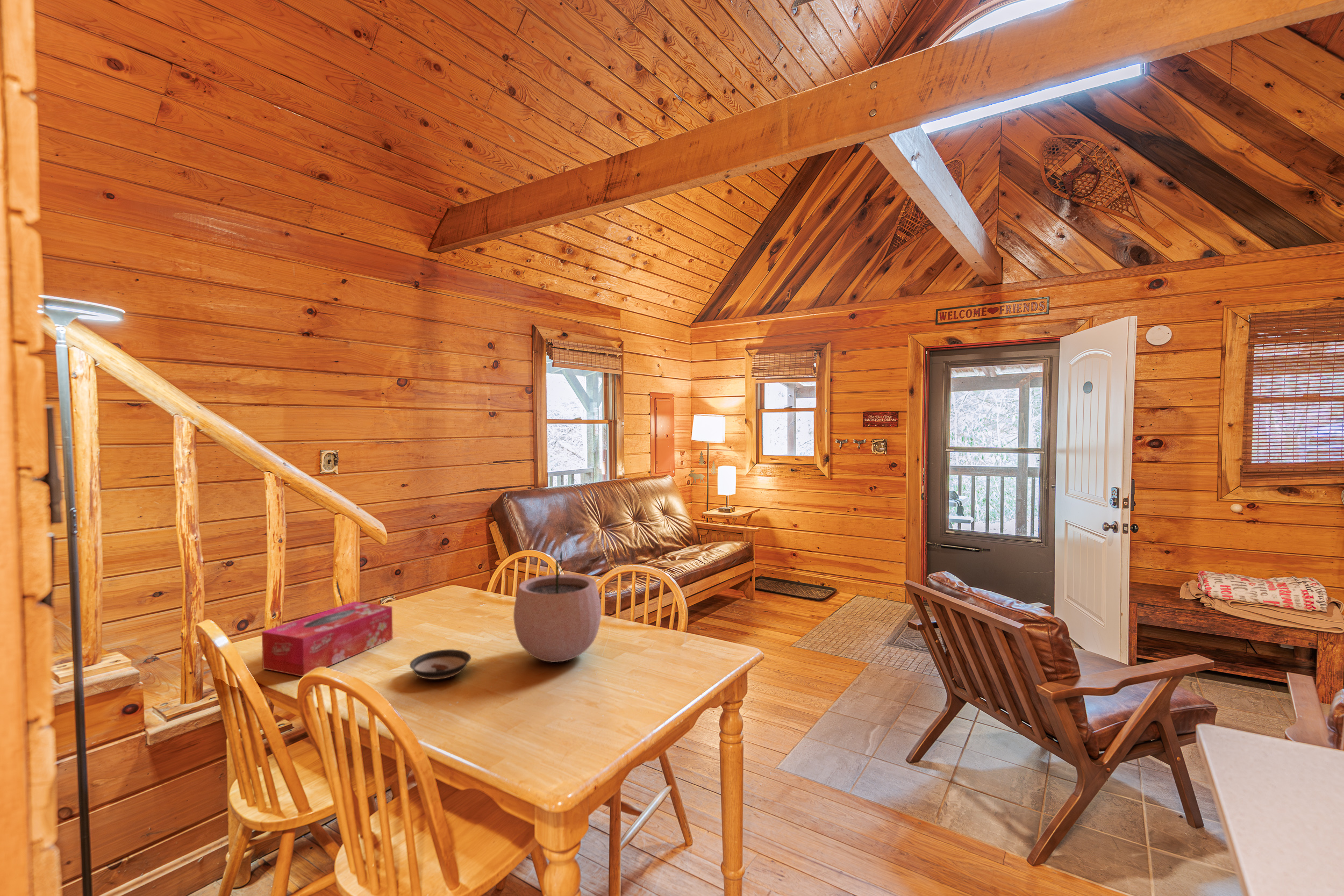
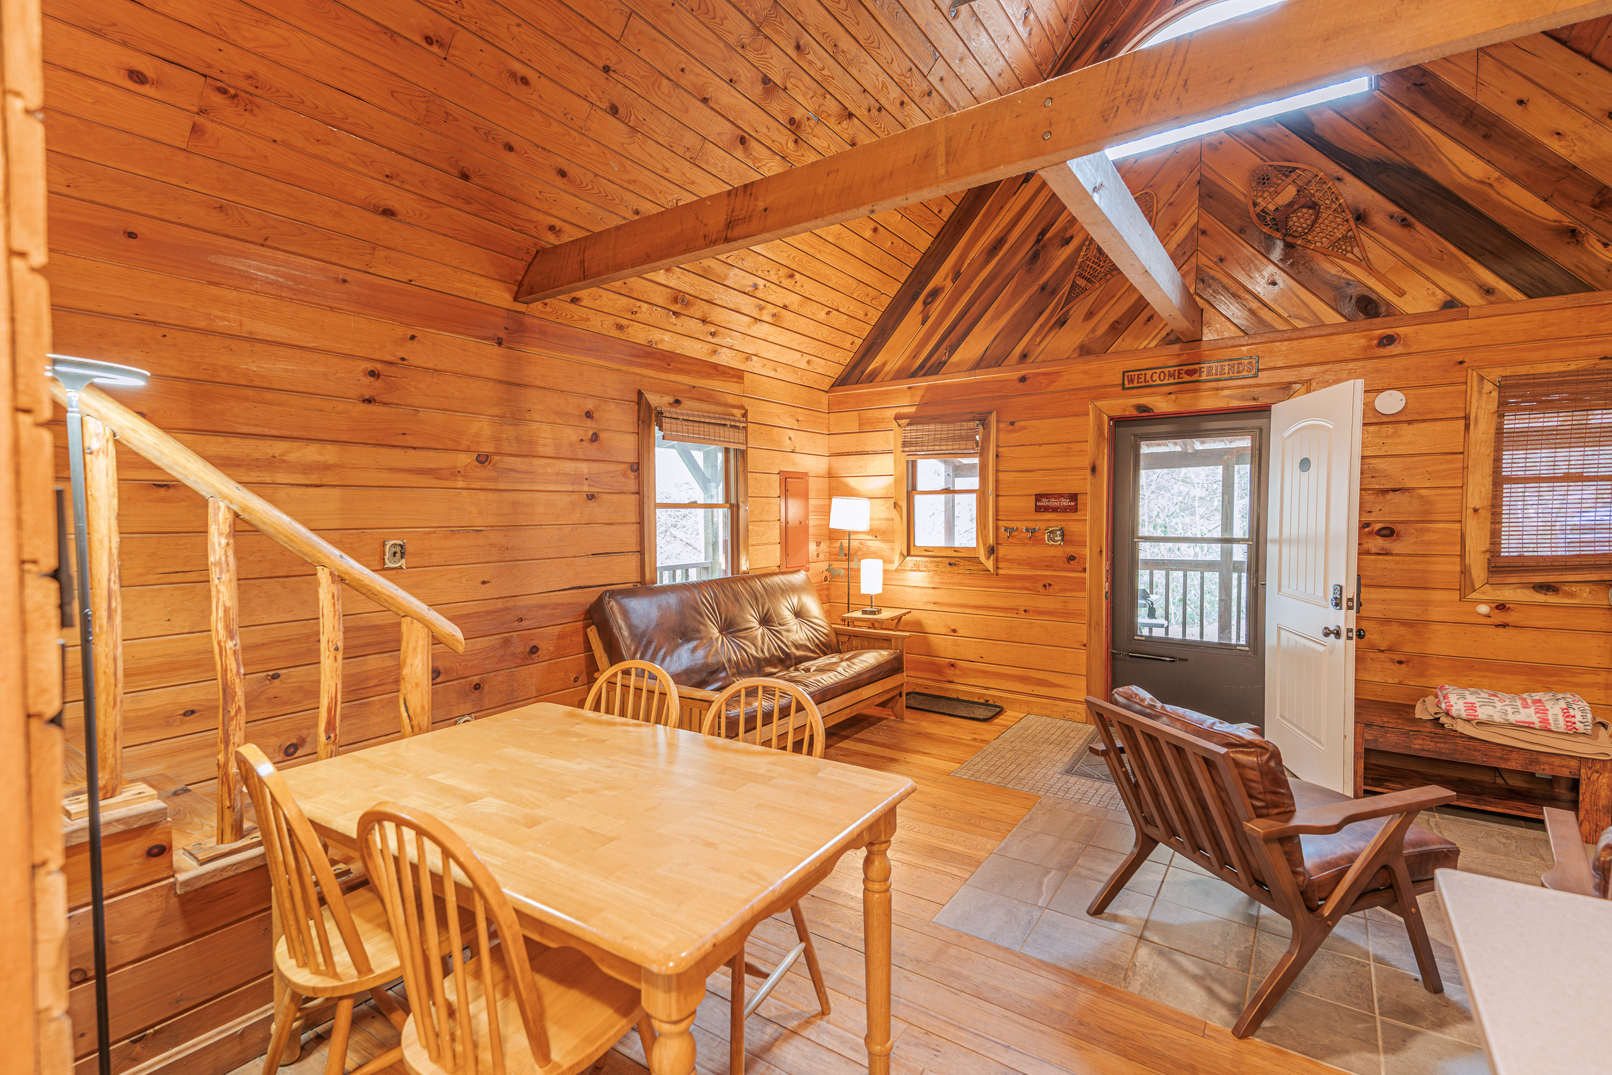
- tissue box [261,601,394,677]
- plant pot [513,550,602,663]
- saucer [409,649,471,680]
